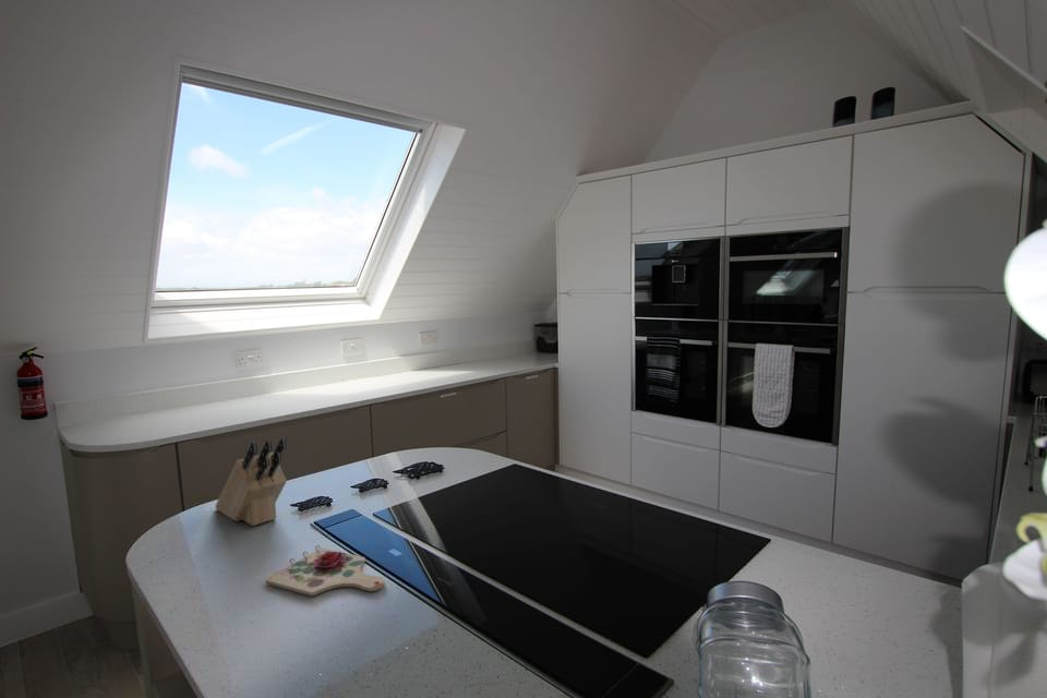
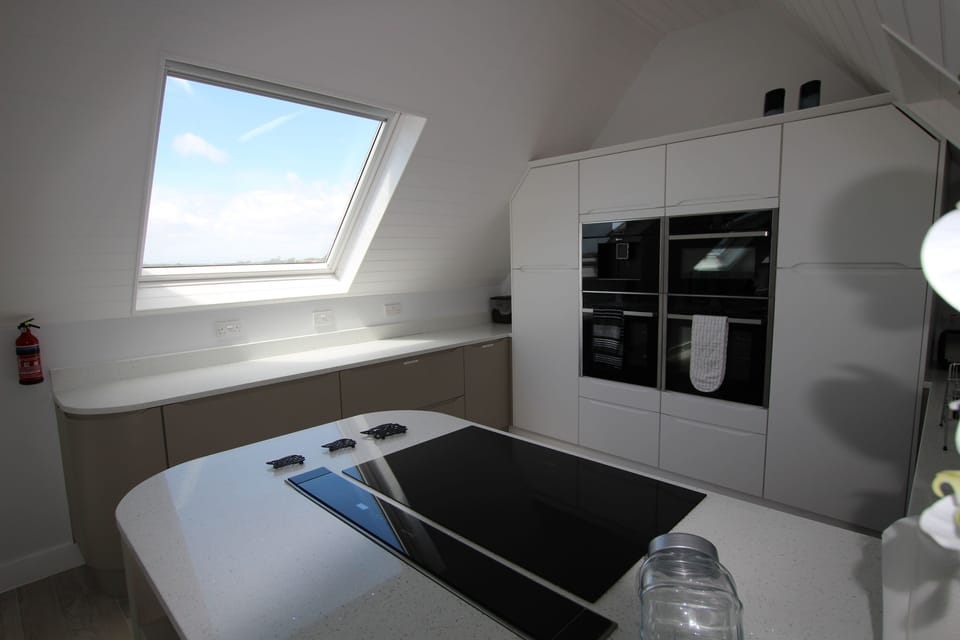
- knife block [214,437,288,527]
- cutting board [265,544,386,597]
